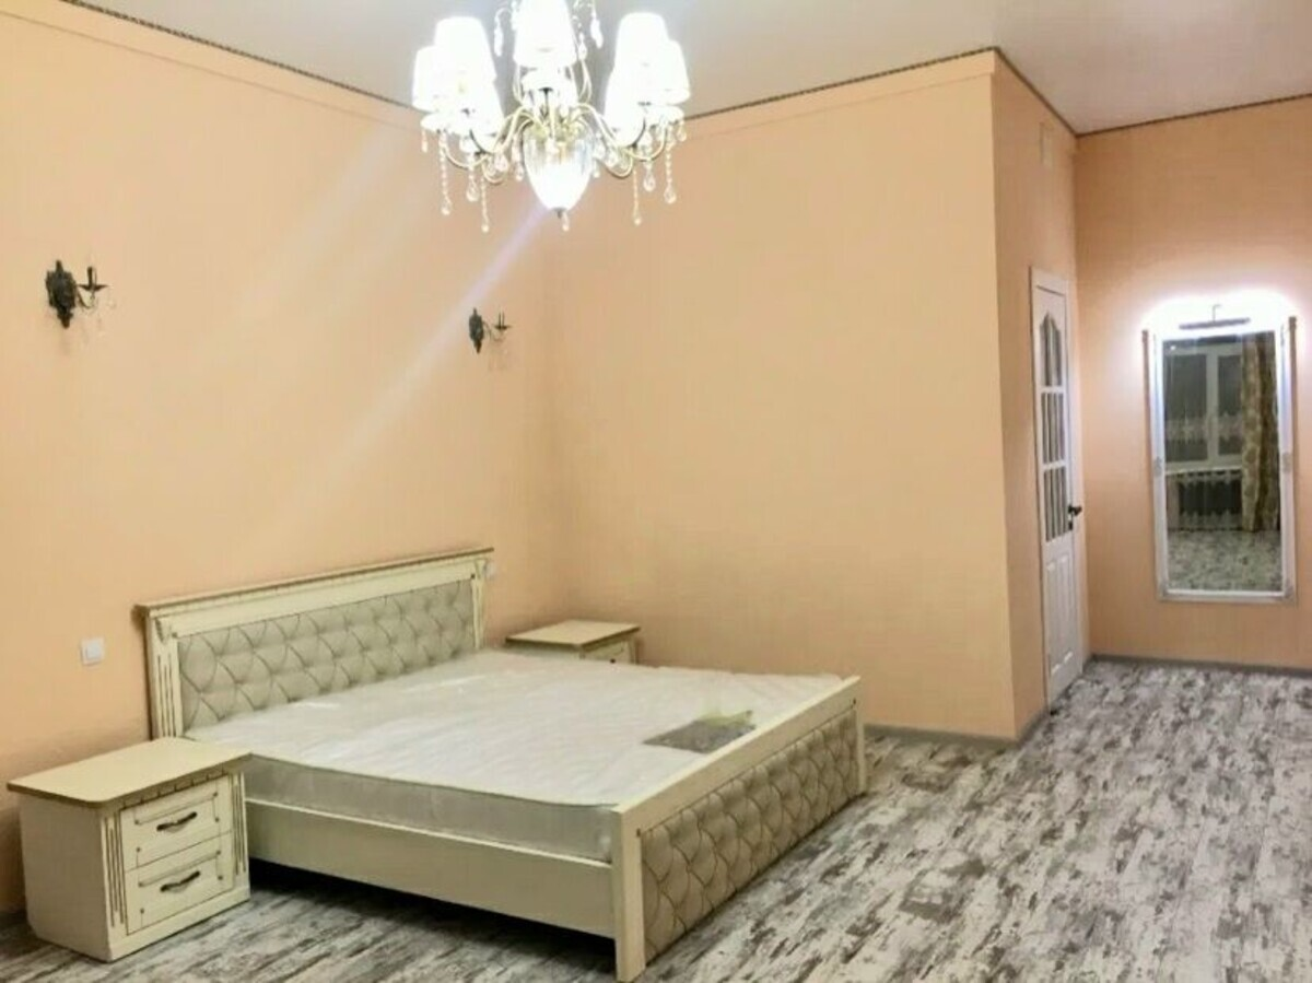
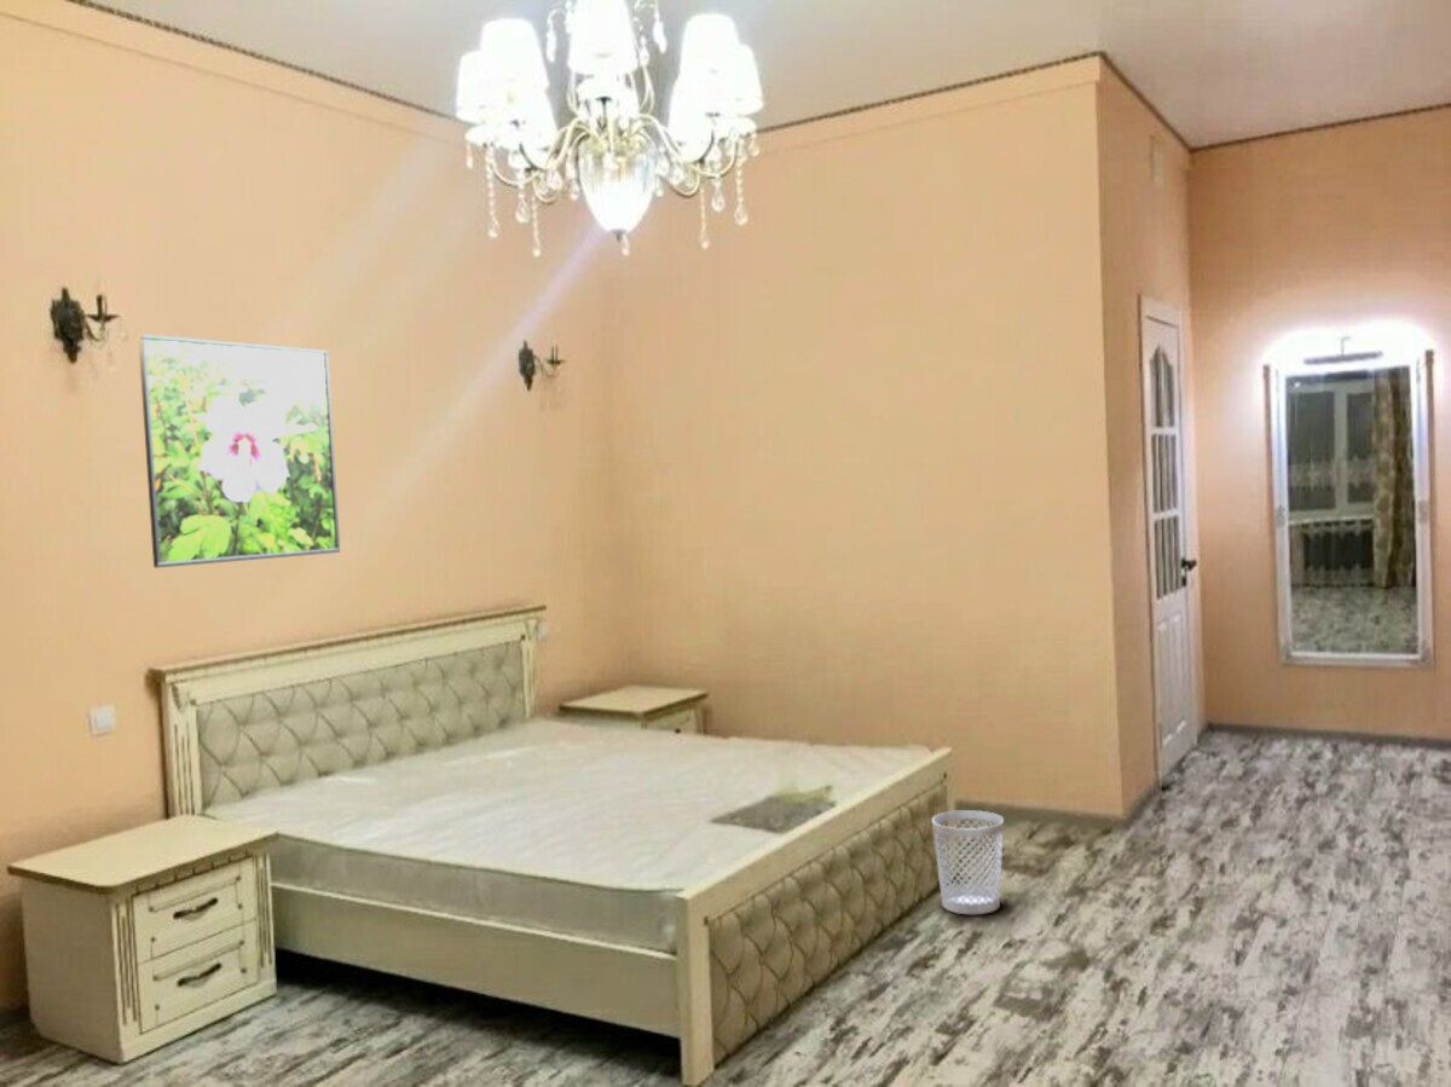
+ wastebasket [931,809,1005,915]
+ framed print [137,333,341,568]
